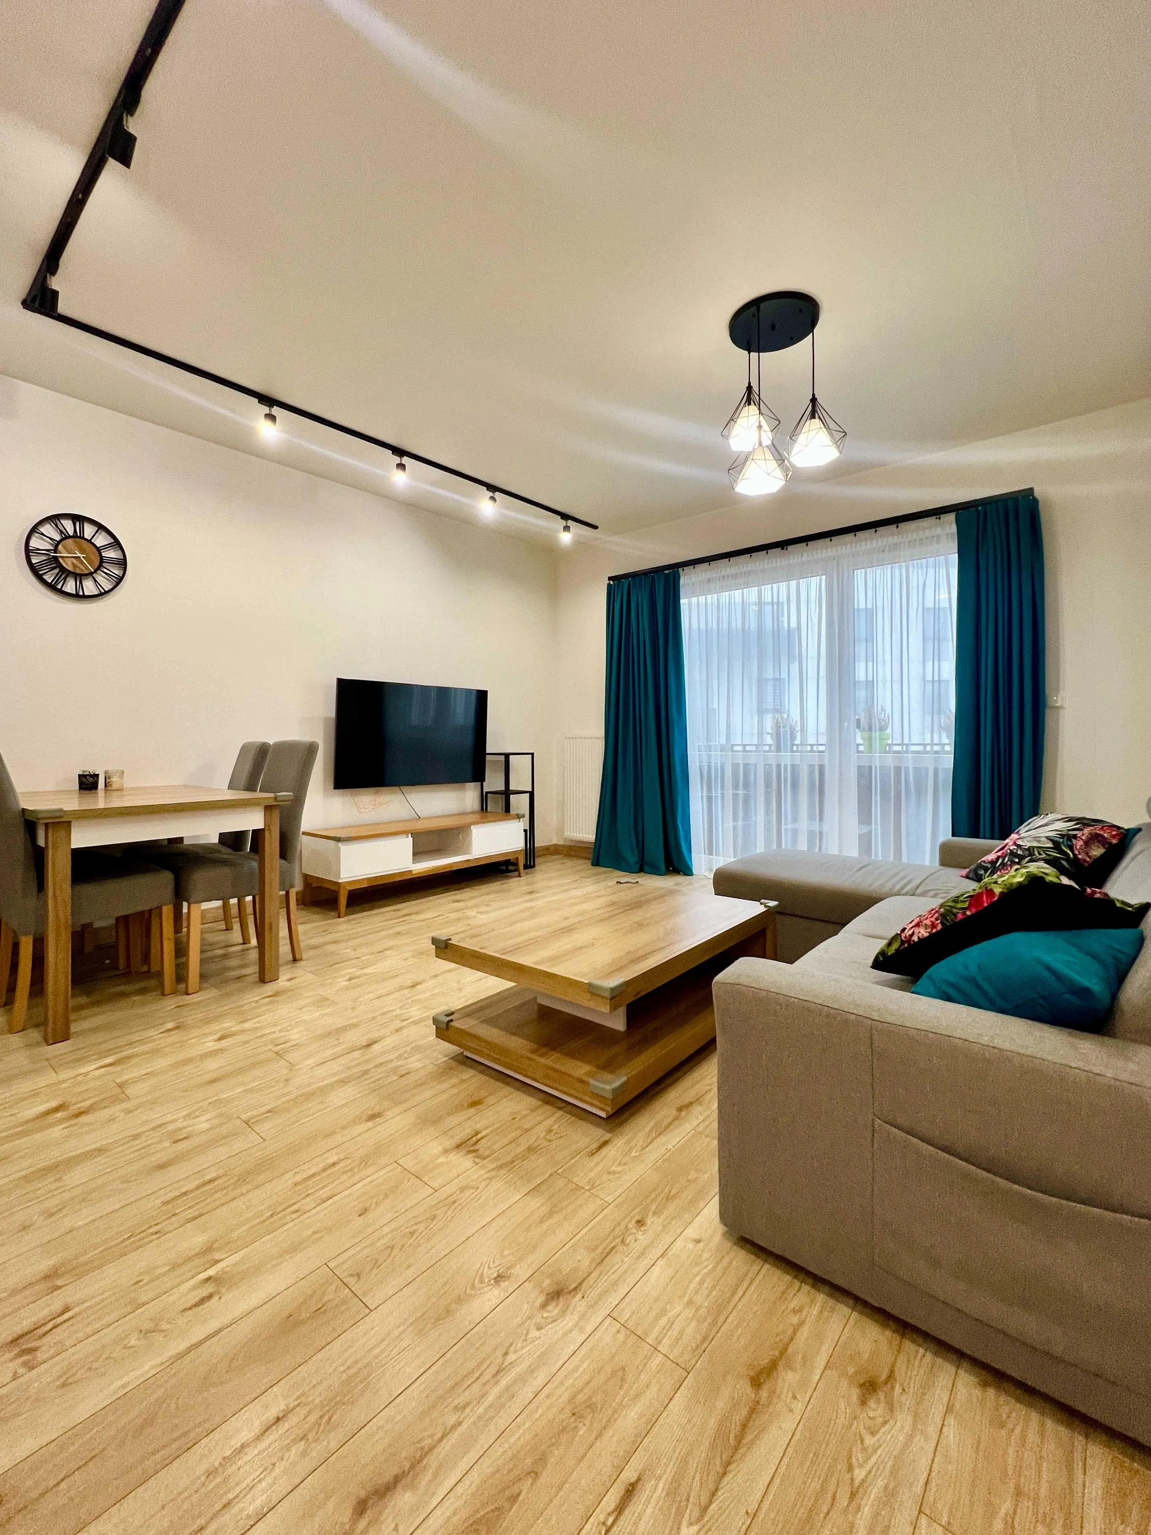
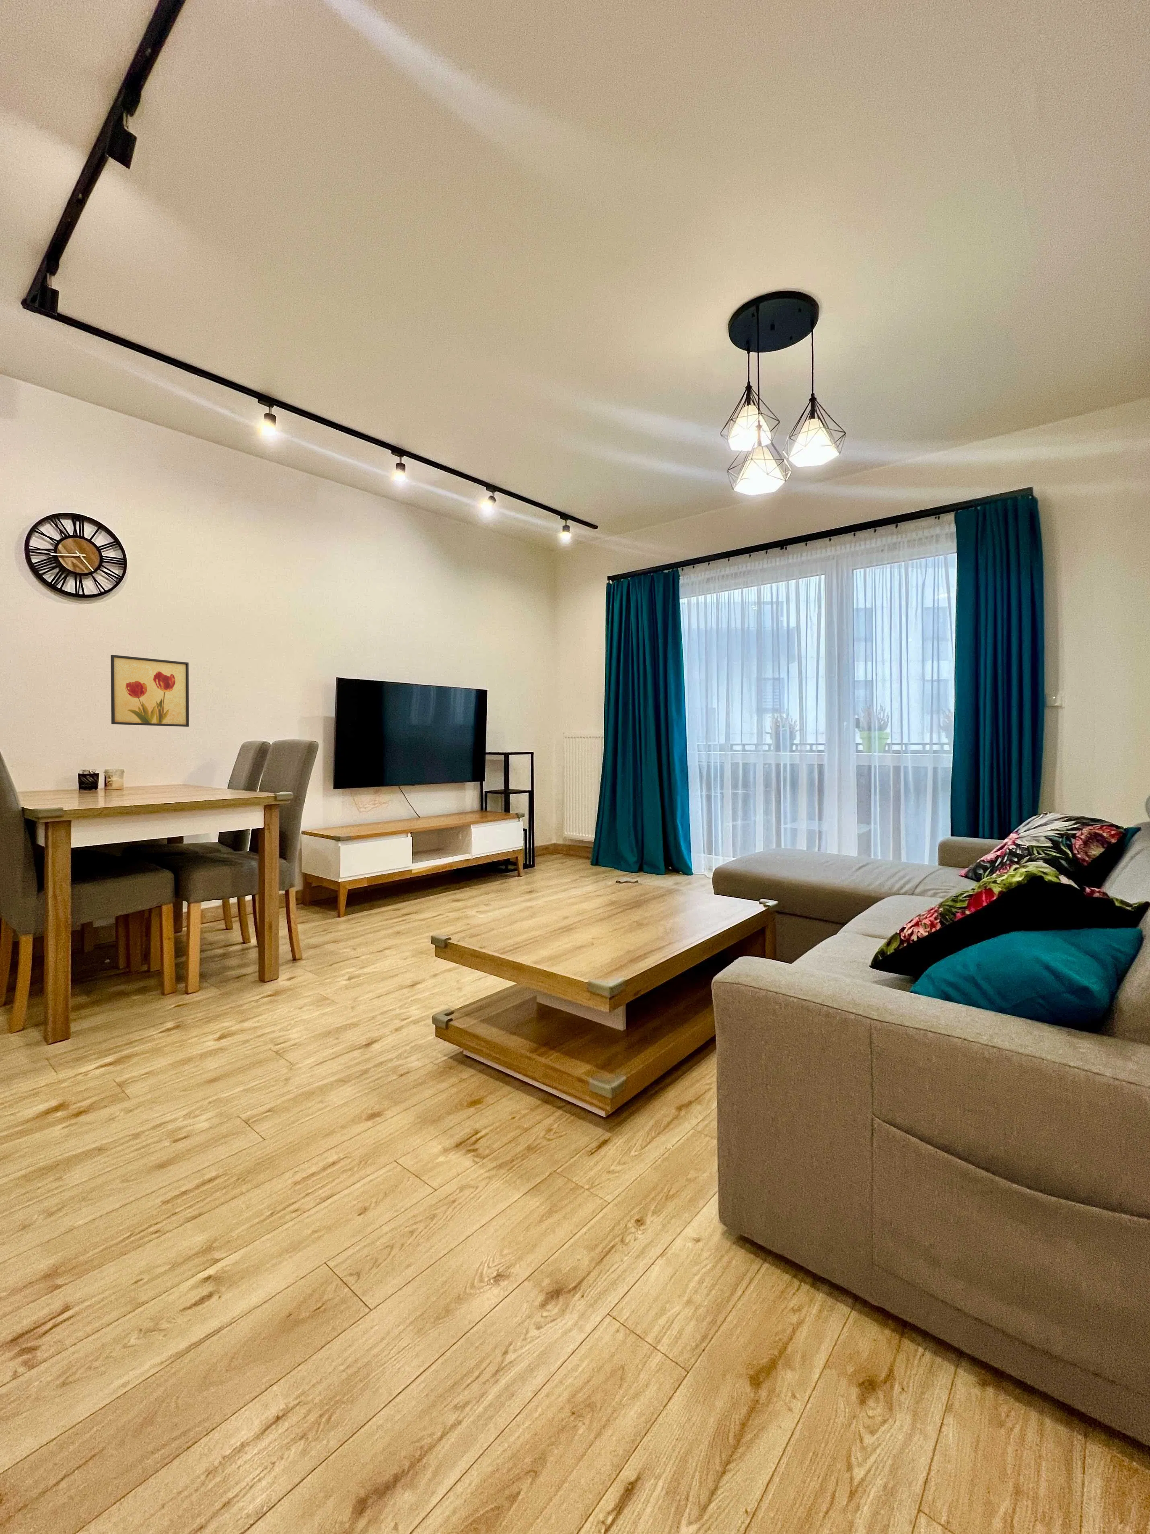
+ wall art [110,655,190,727]
